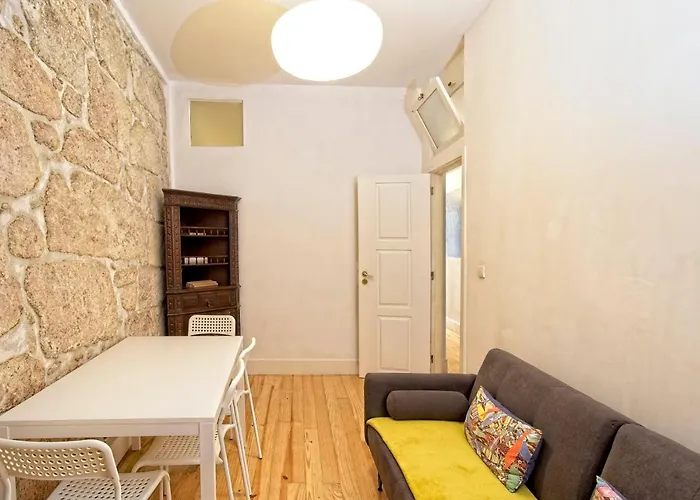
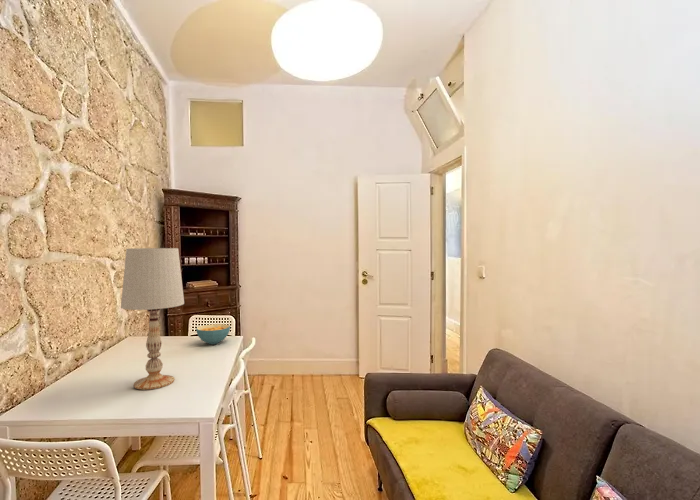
+ table lamp [120,247,185,391]
+ cereal bowl [195,323,231,345]
